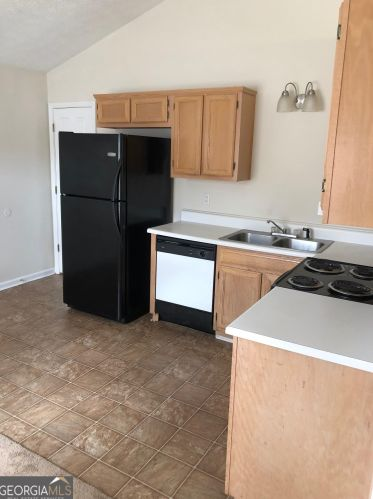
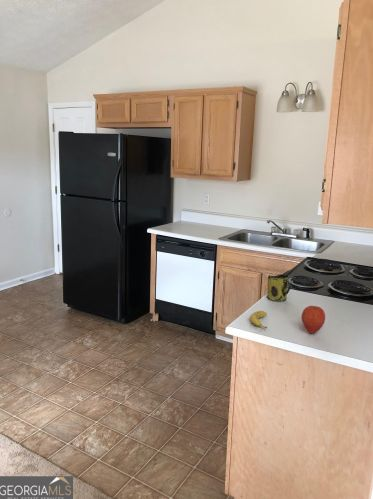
+ banana [249,310,269,329]
+ apple [300,305,326,335]
+ mug [266,273,293,302]
